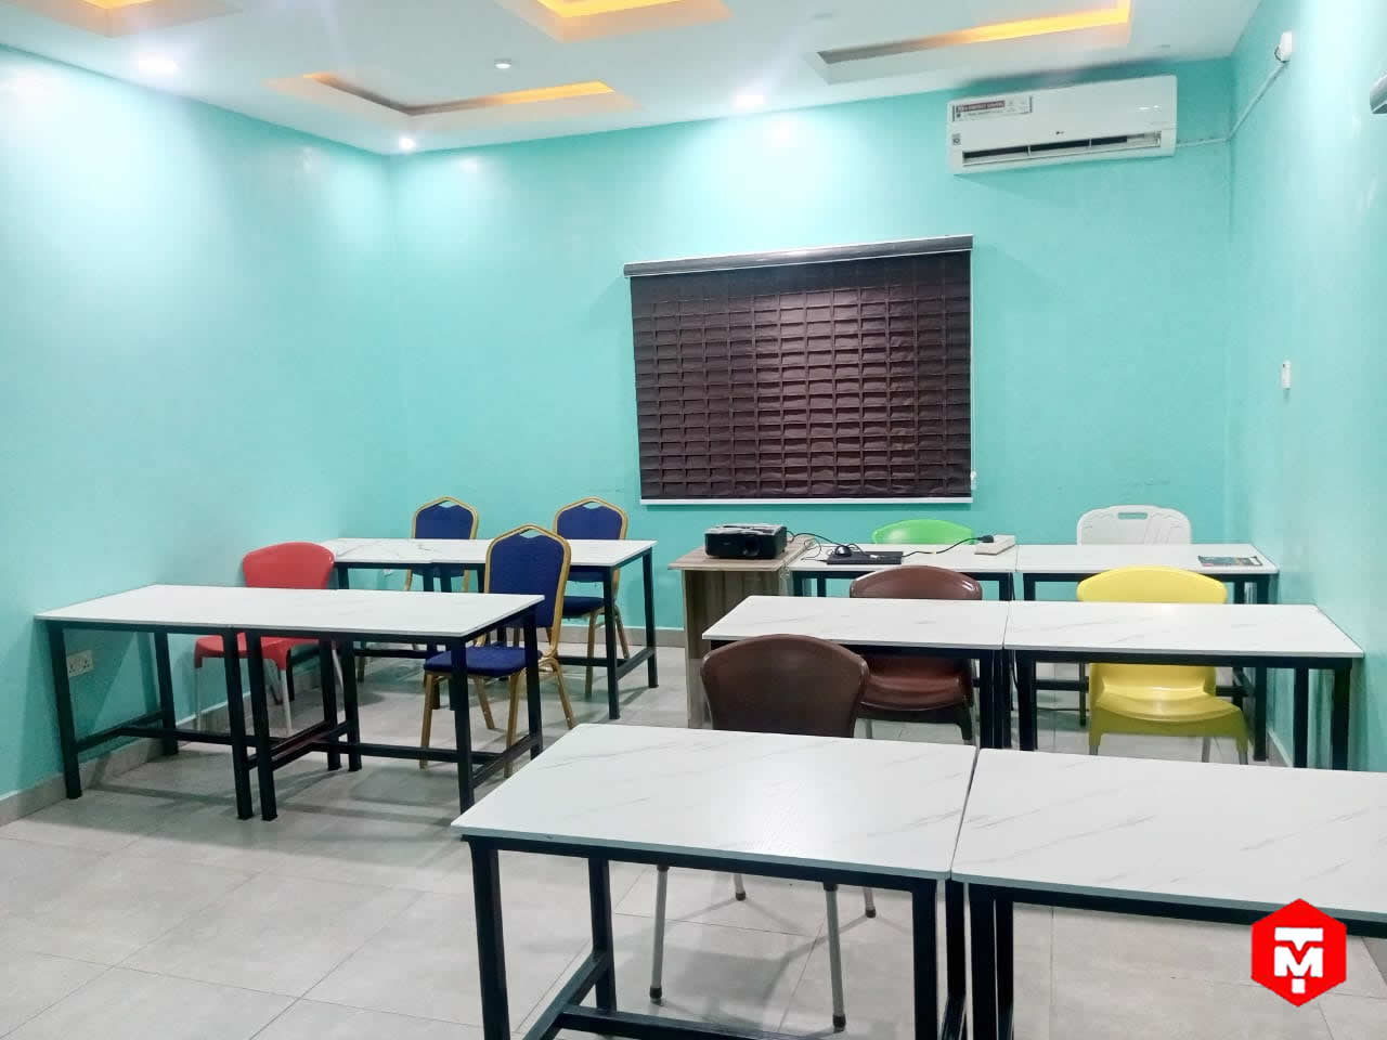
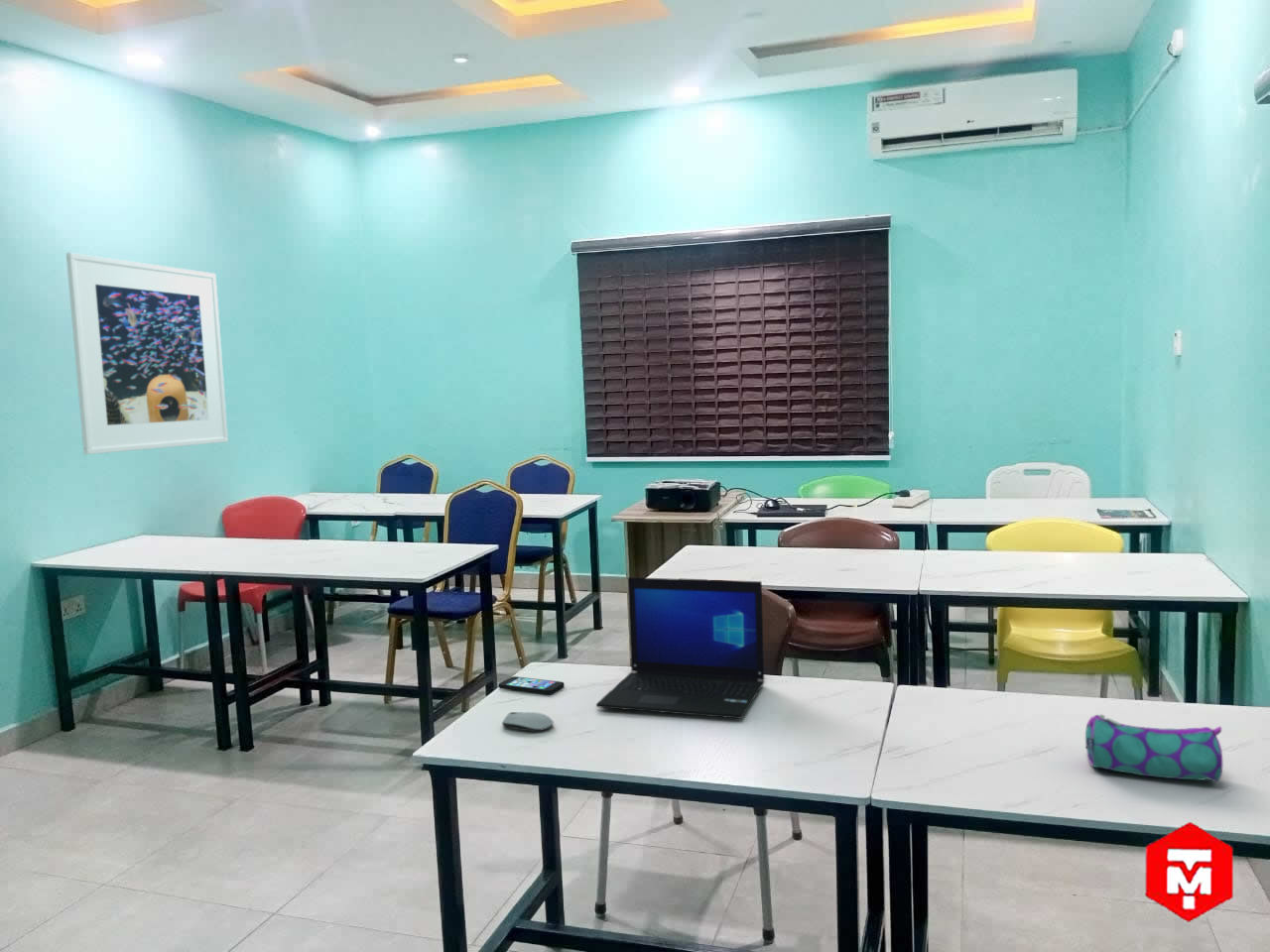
+ laptop [595,576,765,720]
+ computer mouse [501,711,555,732]
+ smartphone [498,675,566,695]
+ pencil case [1084,713,1223,782]
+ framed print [65,252,229,455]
